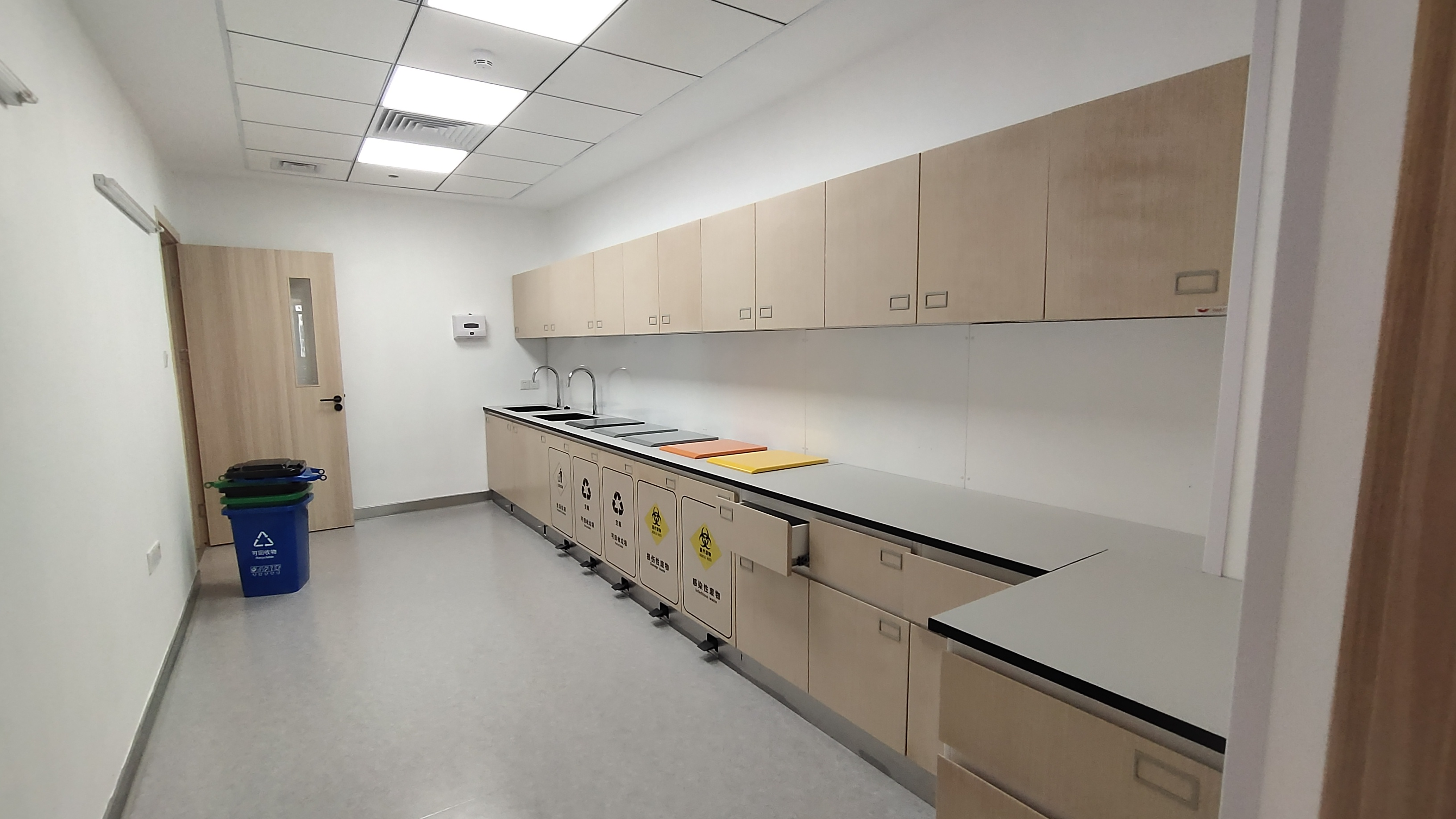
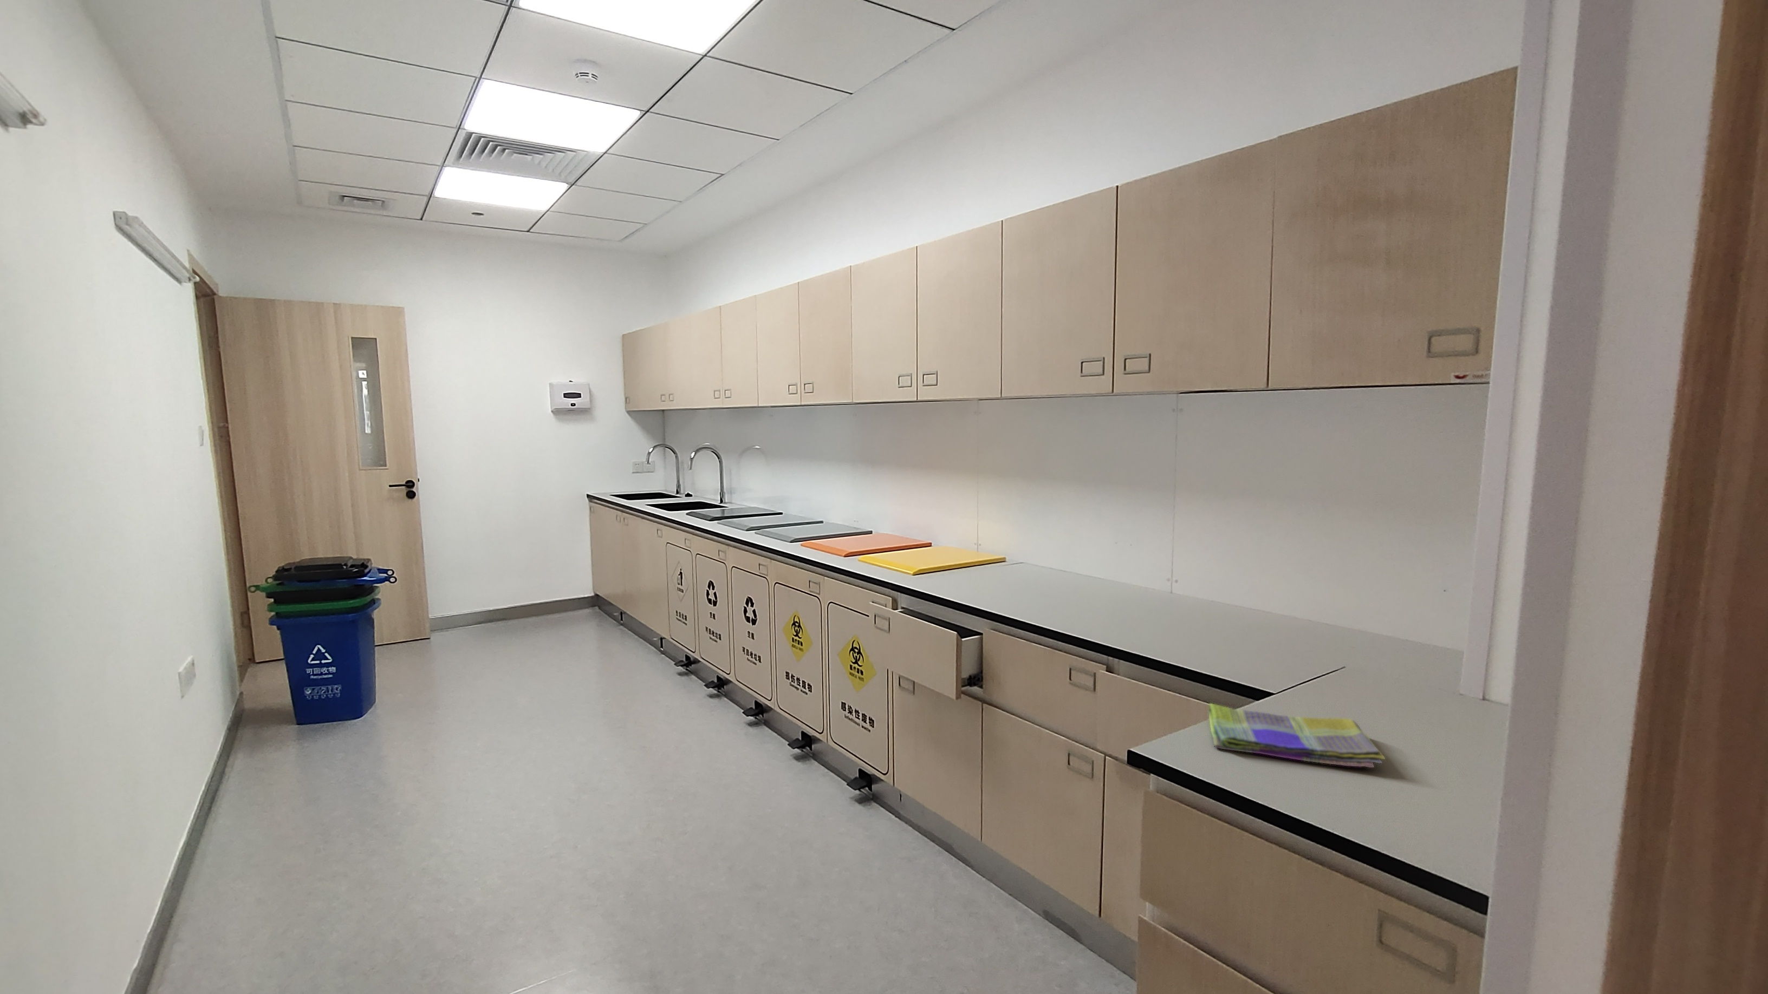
+ dish towel [1208,703,1387,768]
